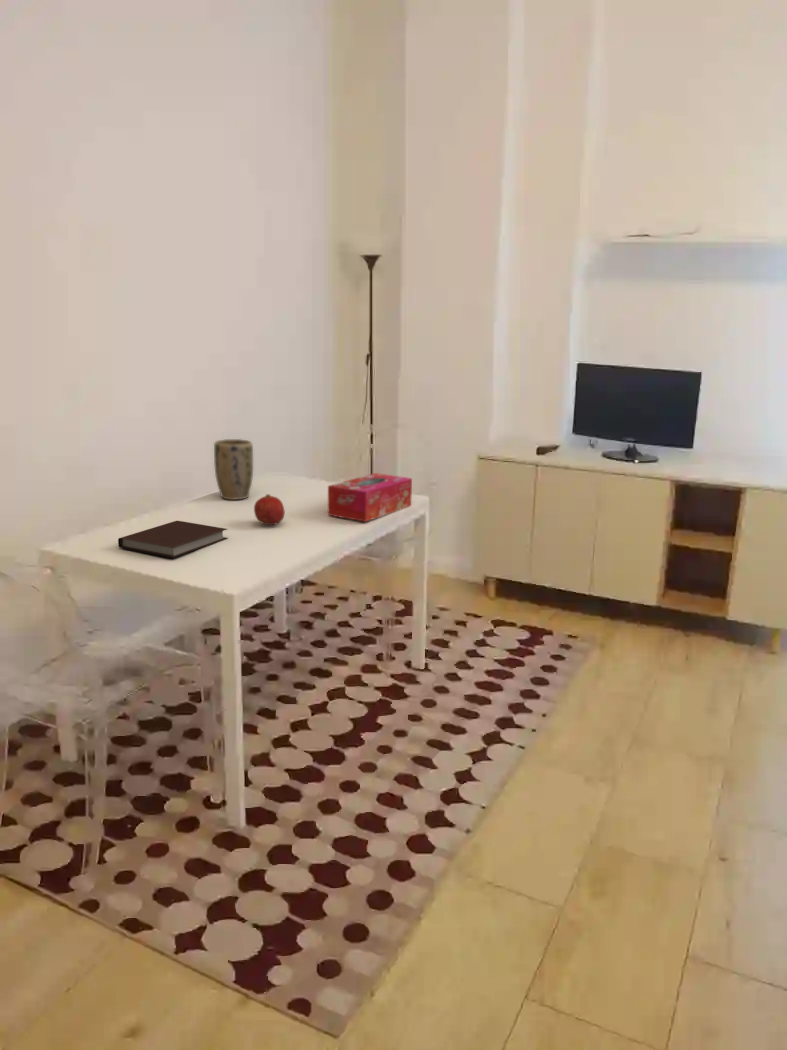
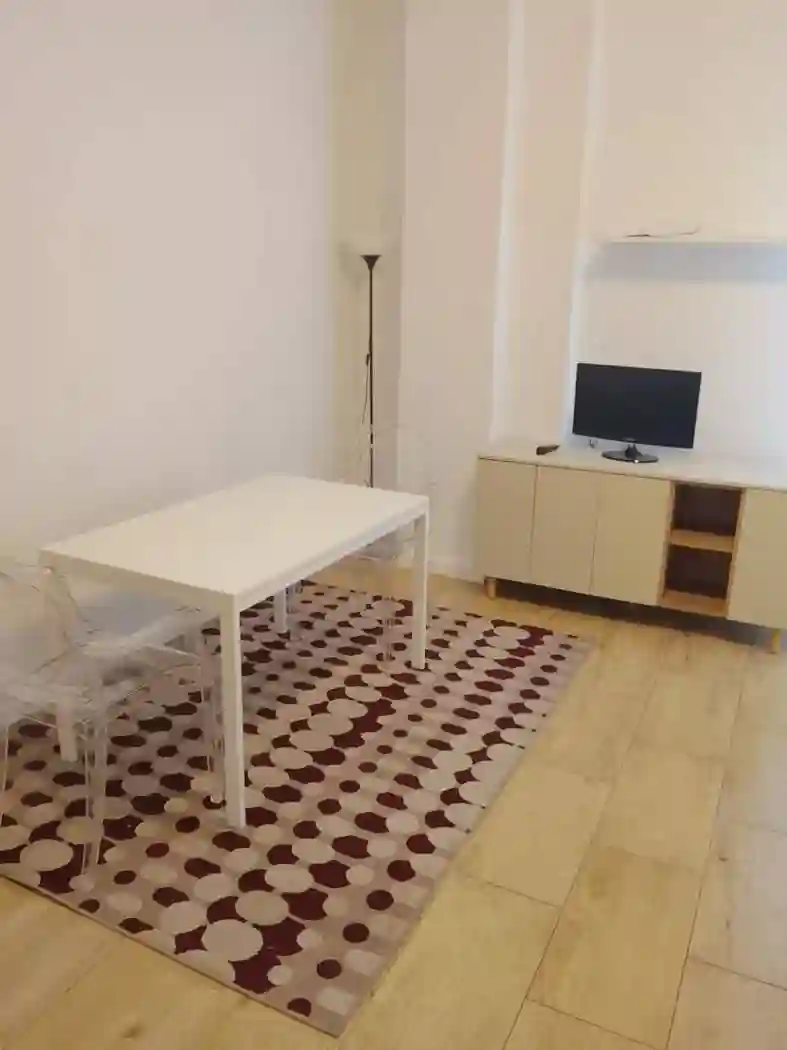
- notebook [117,520,229,559]
- plant pot [213,438,254,501]
- tissue box [327,472,413,523]
- fruit [253,493,286,526]
